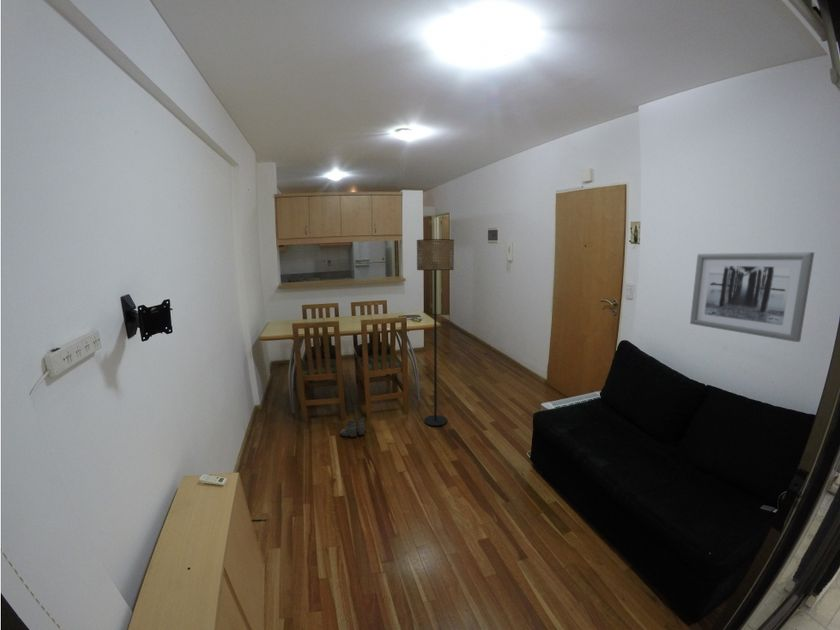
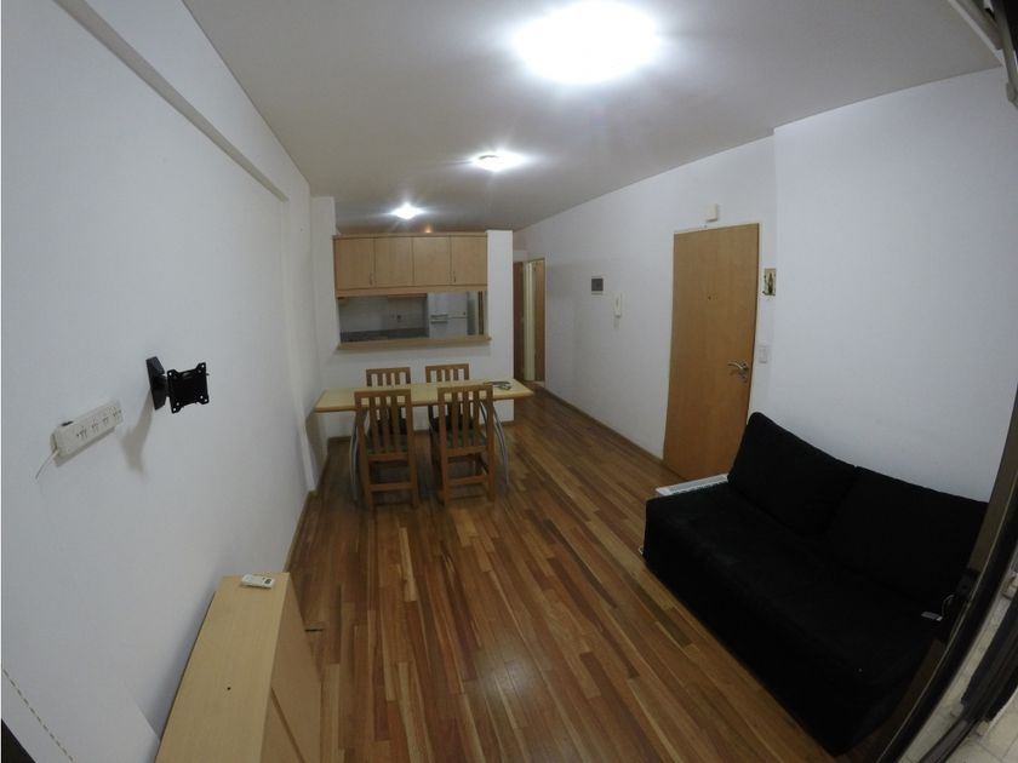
- floor lamp [416,238,455,427]
- boots [340,418,366,440]
- wall art [689,251,815,343]
